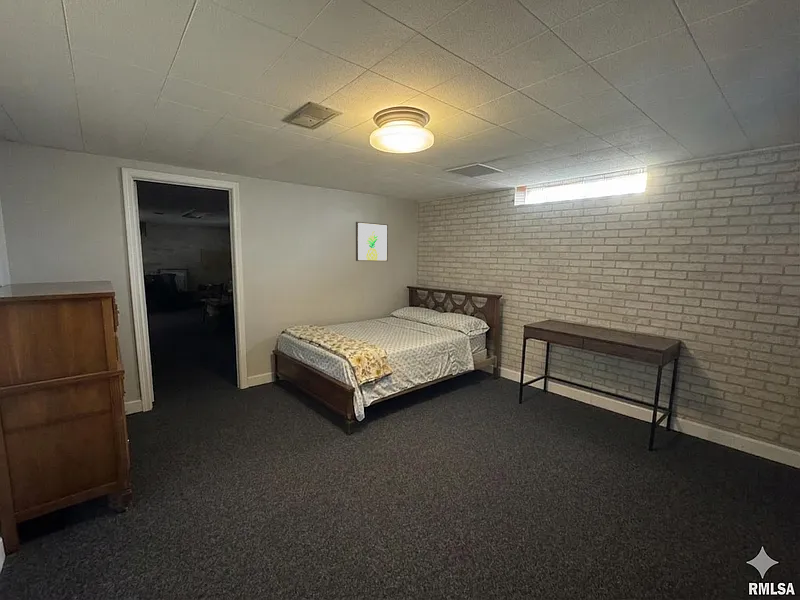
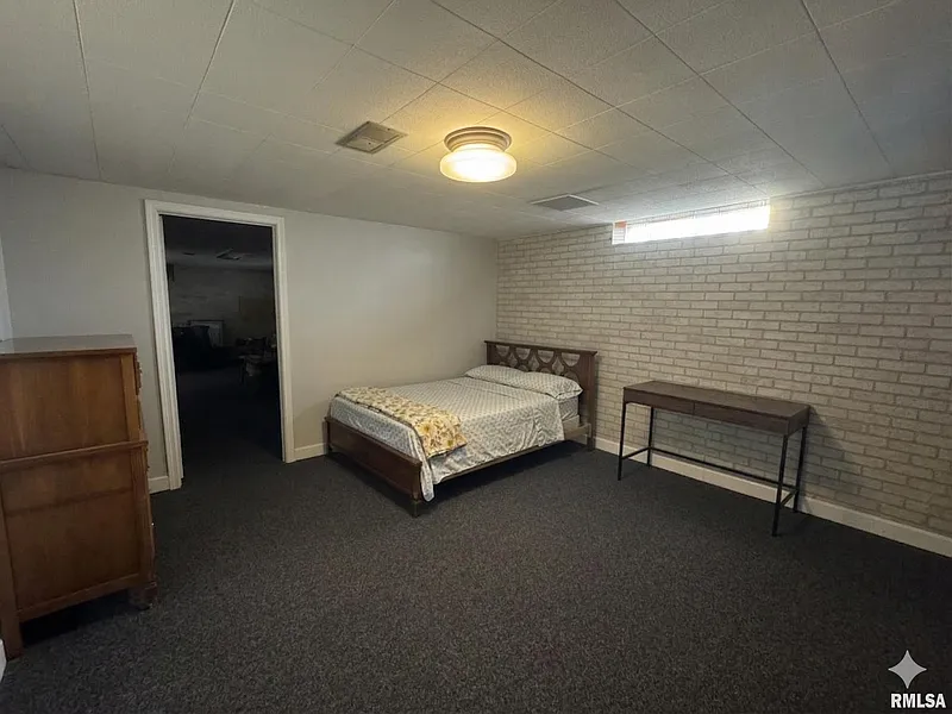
- wall art [355,221,389,262]
